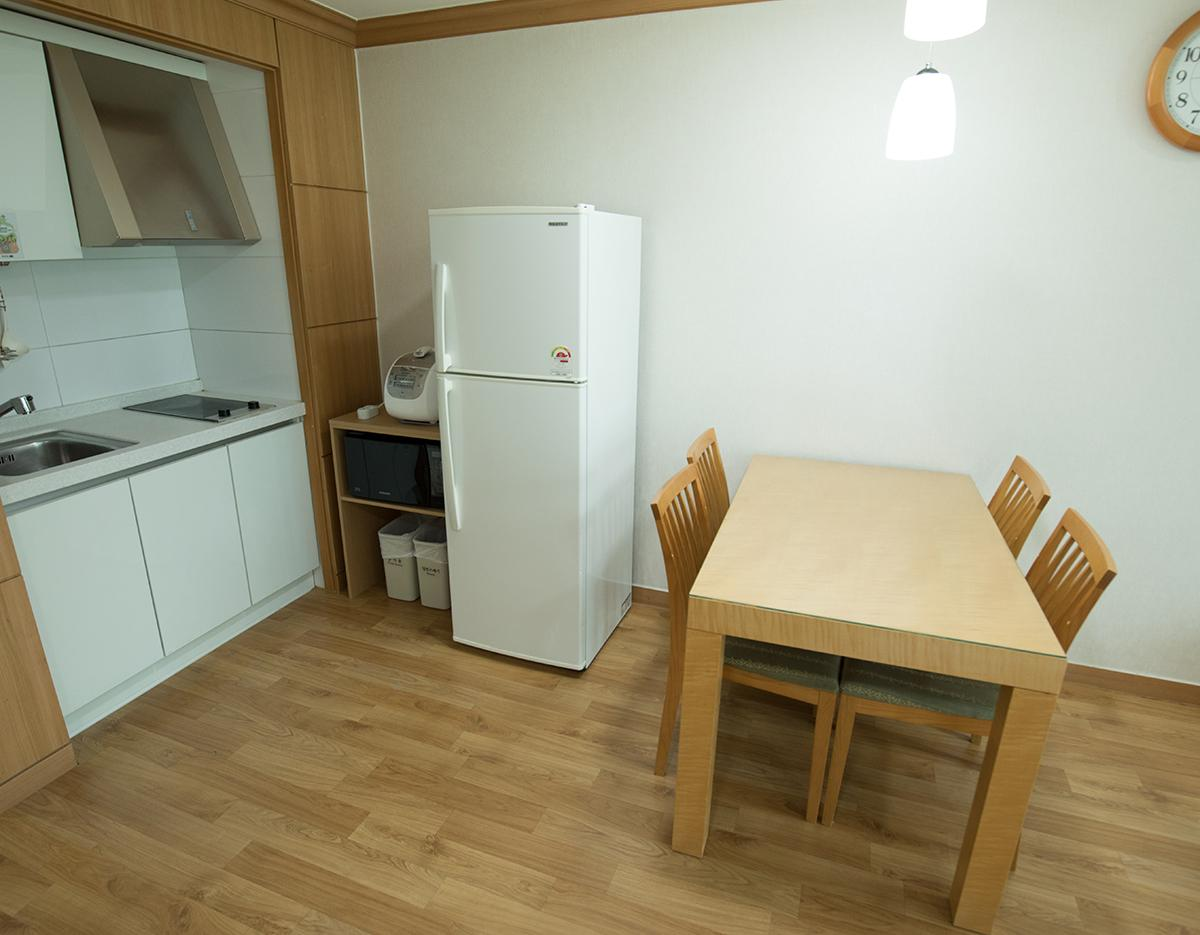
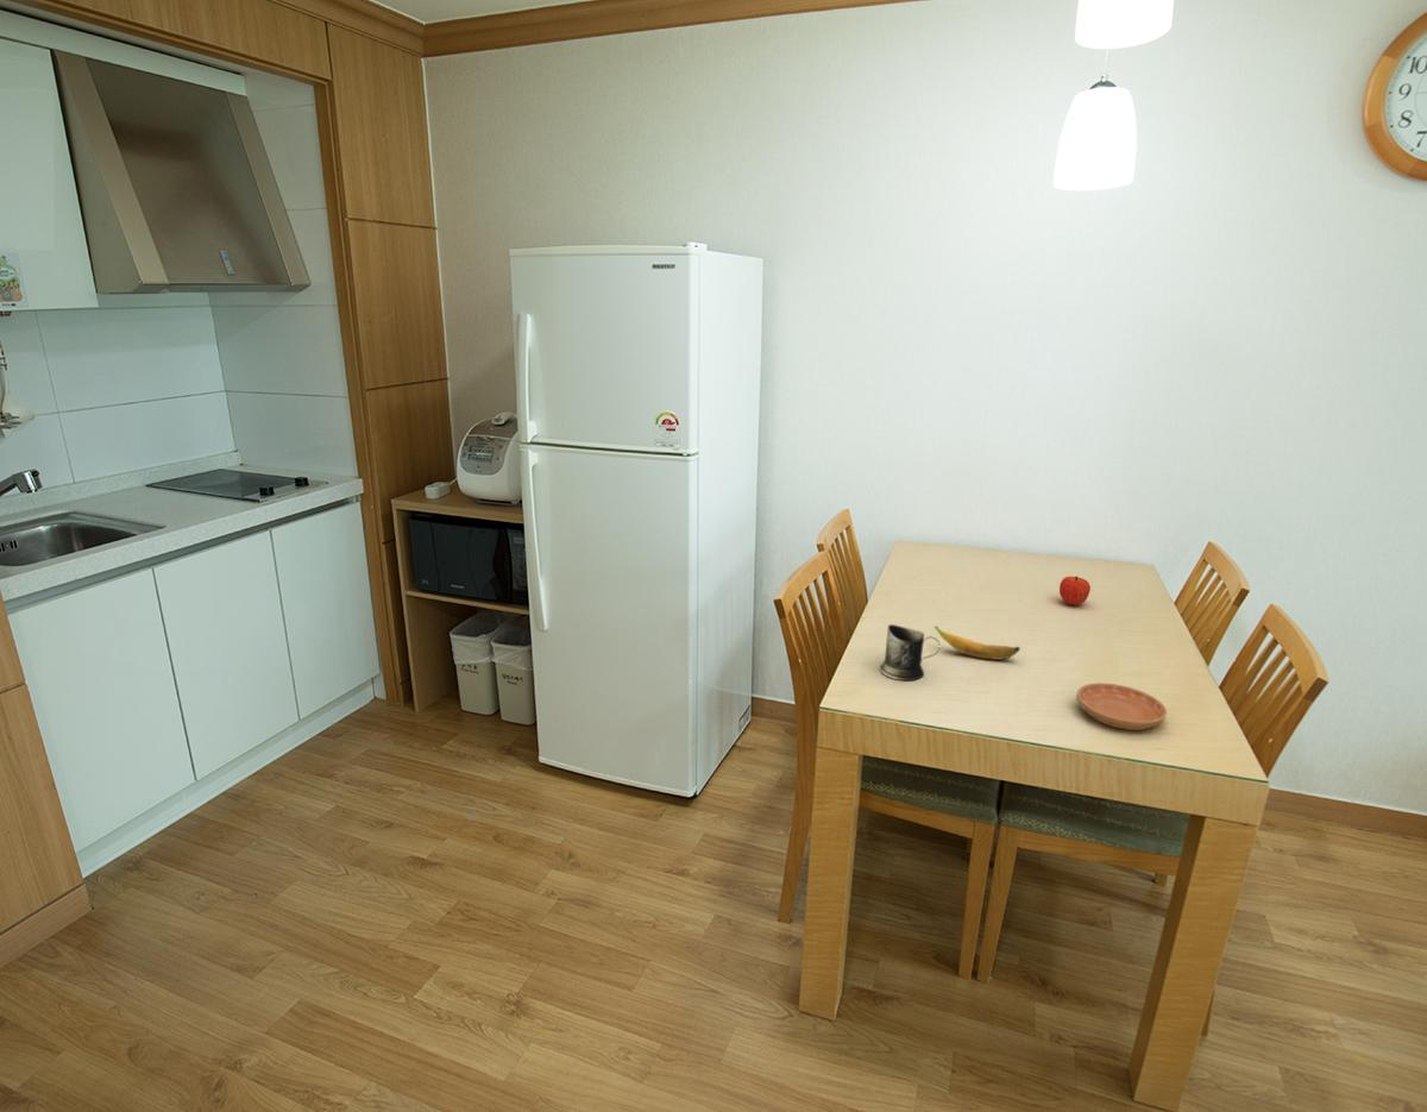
+ saucer [1075,681,1168,731]
+ banana [933,626,1021,661]
+ fruit [1058,576,1092,607]
+ mug [879,623,941,681]
